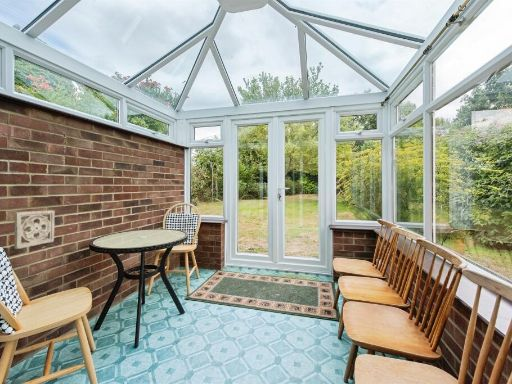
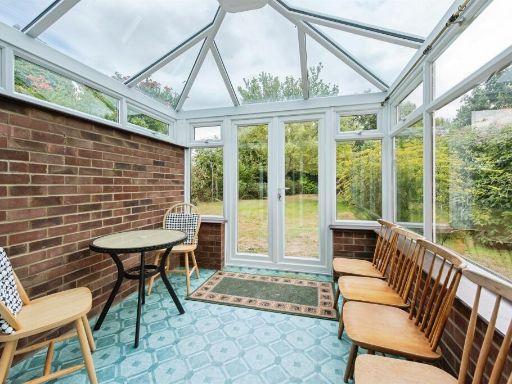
- wall ornament [13,209,56,250]
